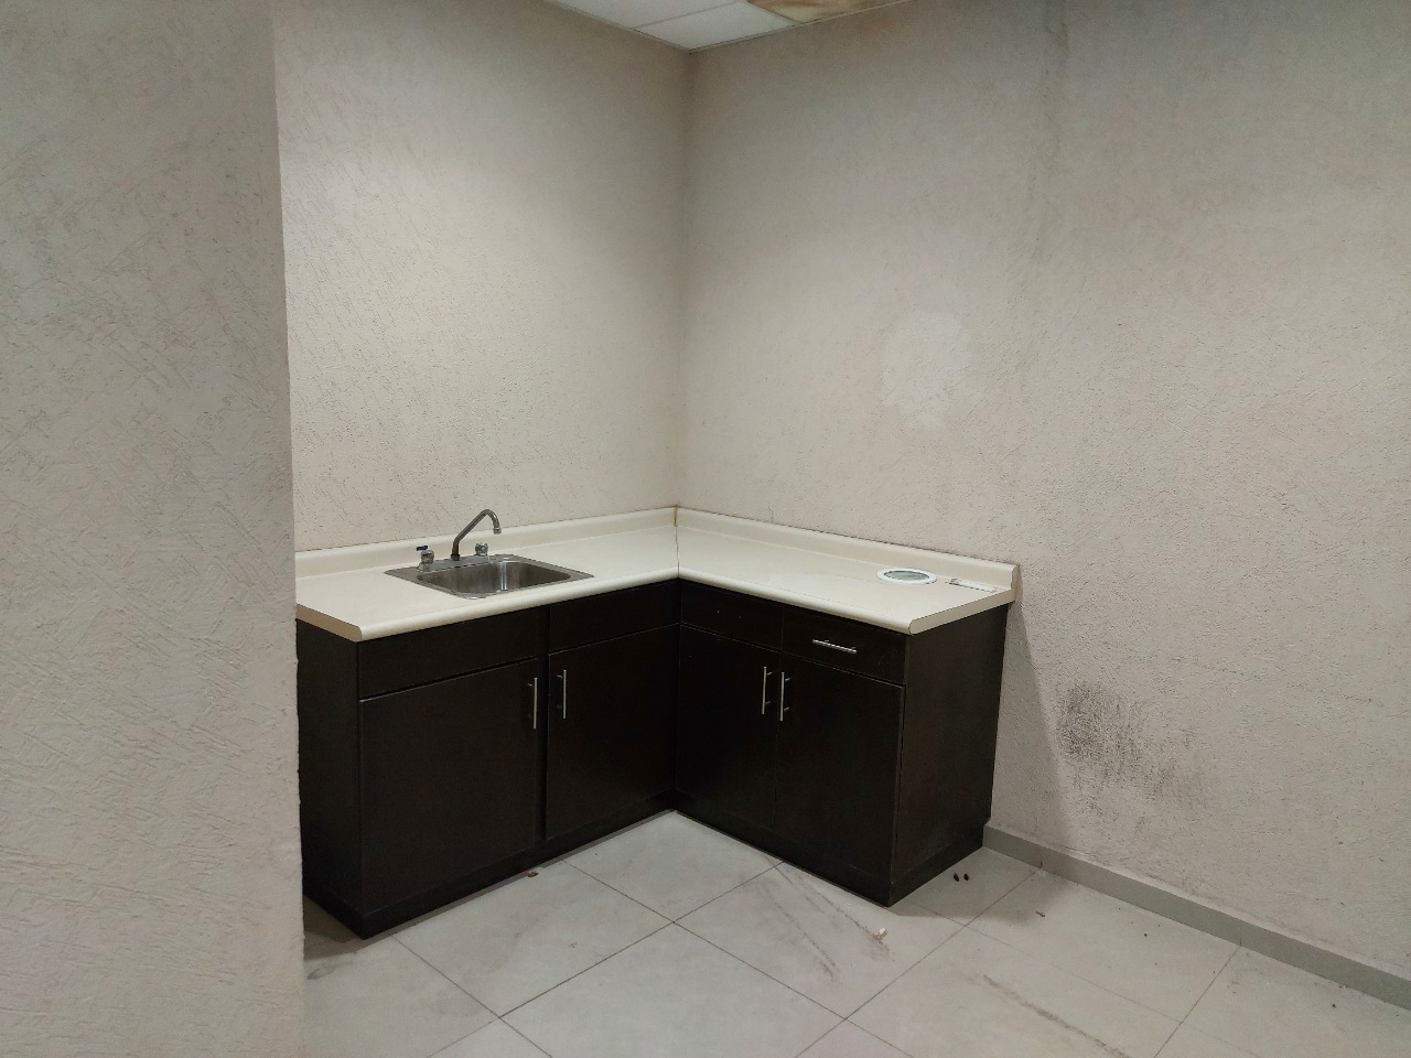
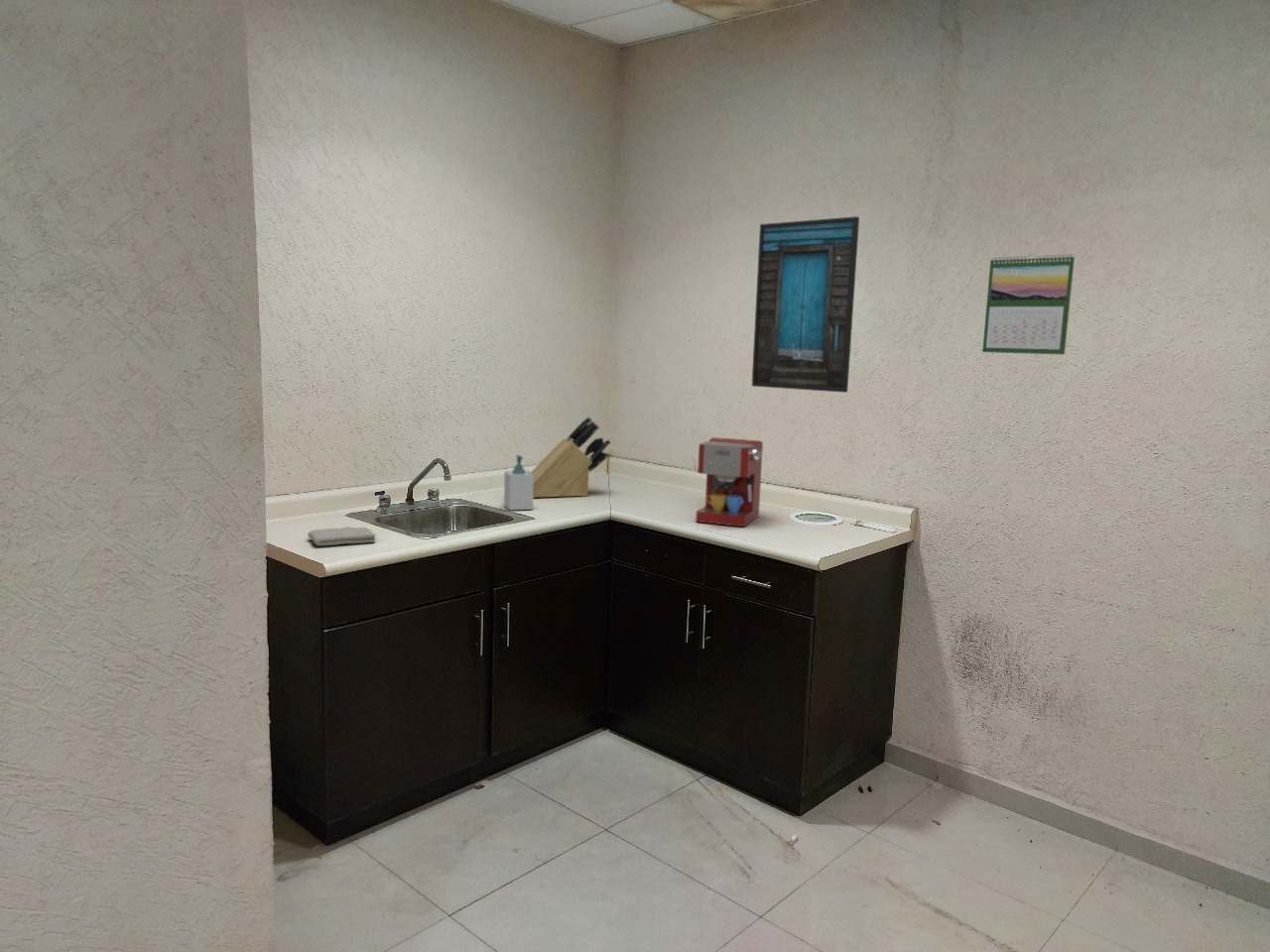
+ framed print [751,215,860,394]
+ knife block [530,416,612,499]
+ coffee maker [695,436,764,528]
+ soap bottle [503,454,534,511]
+ washcloth [307,526,377,546]
+ calendar [981,253,1076,356]
